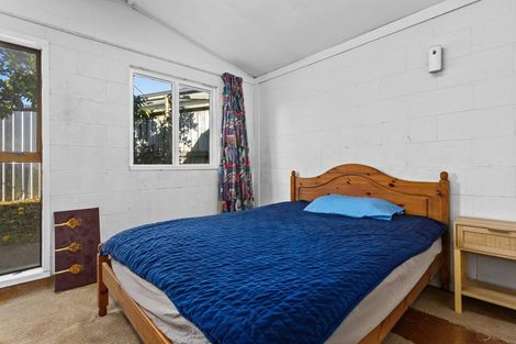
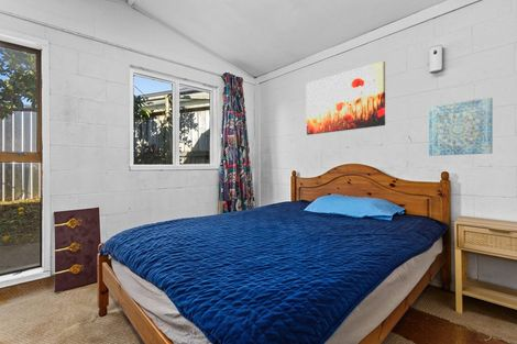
+ wall art [428,97,493,157]
+ wall art [306,60,386,136]
